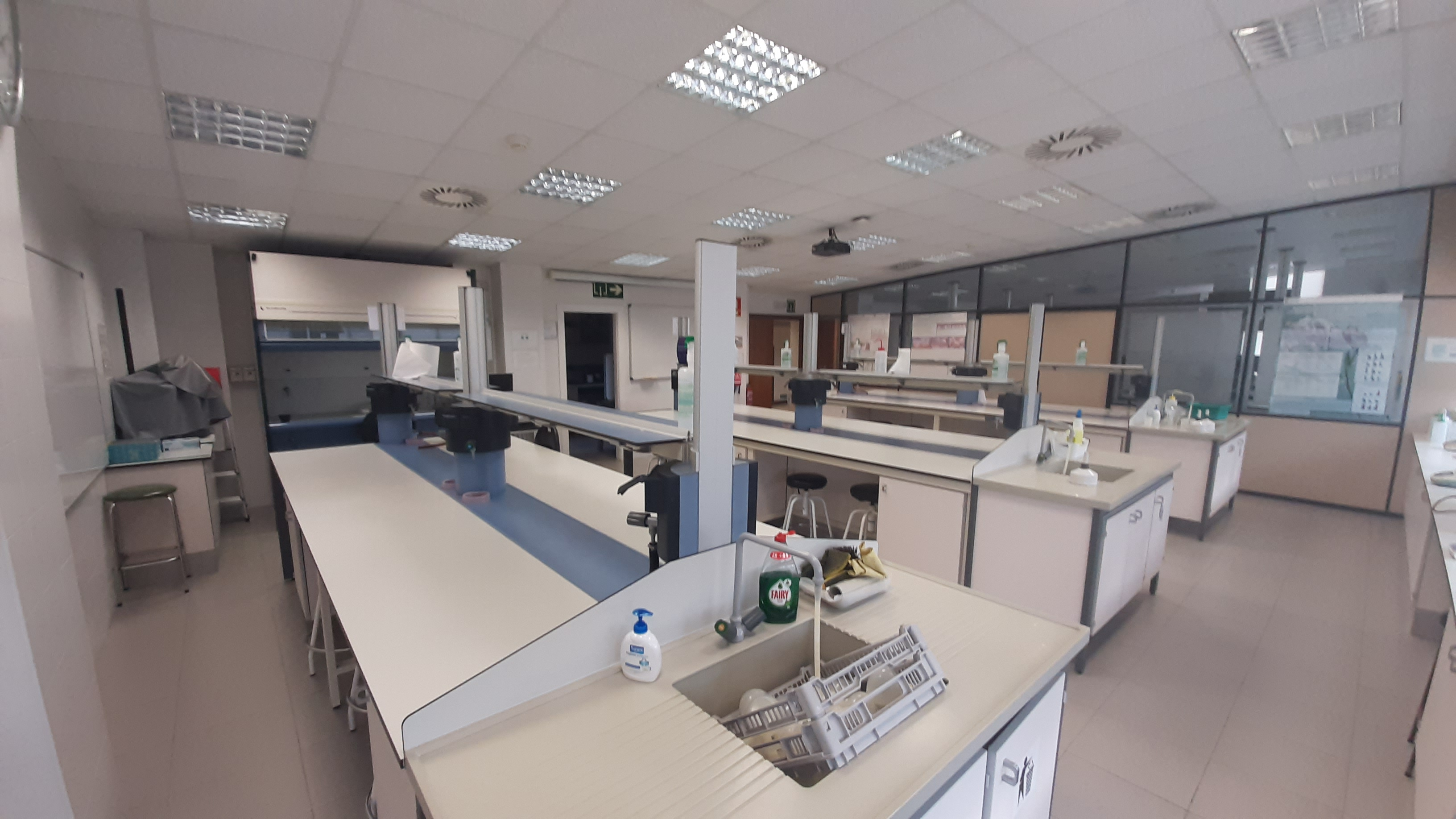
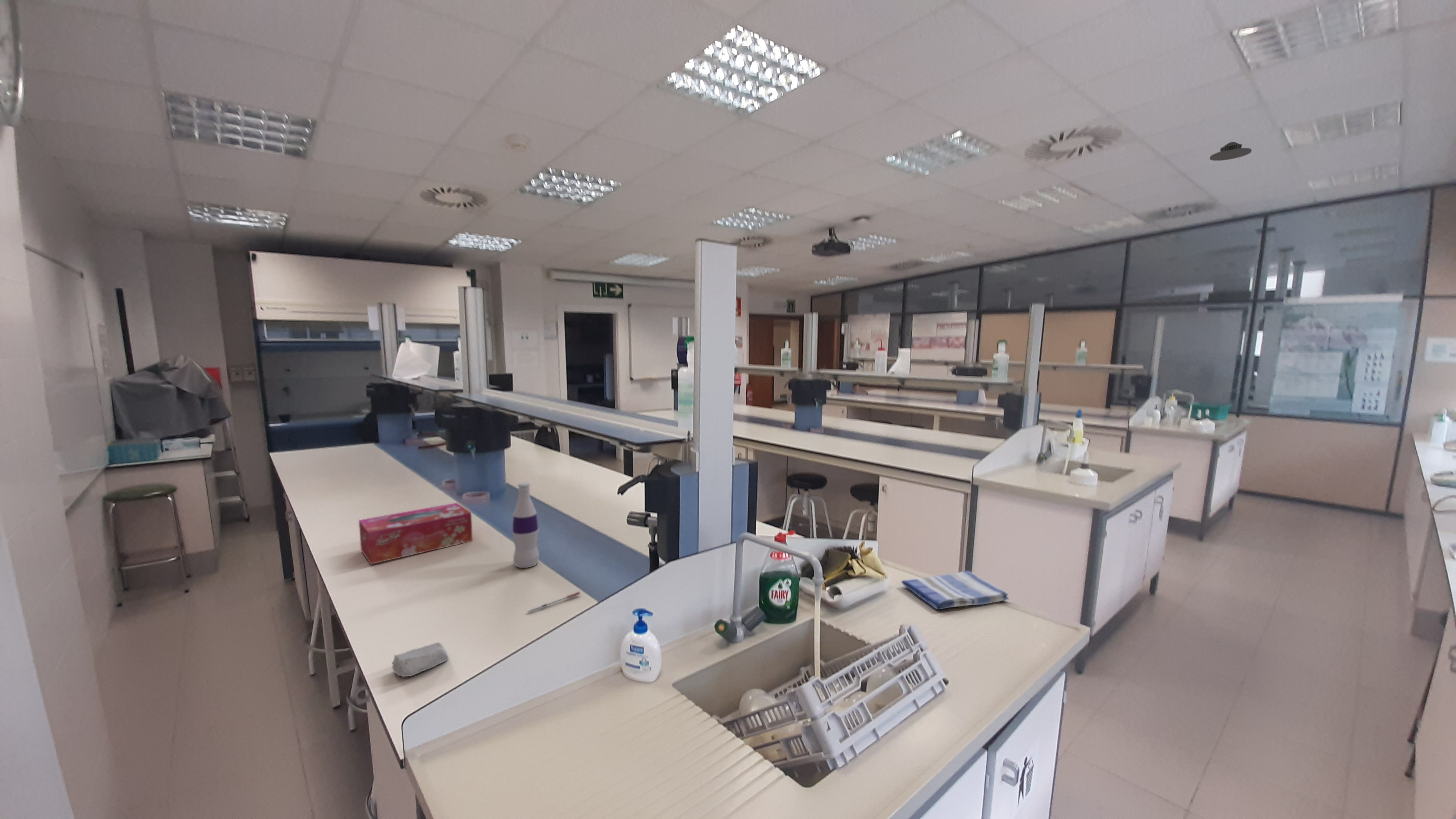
+ soap bar [392,642,449,678]
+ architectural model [1209,141,1252,161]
+ dish towel [901,571,1009,610]
+ tissue box [358,502,473,565]
+ bottle [512,482,540,568]
+ pen [527,591,581,613]
